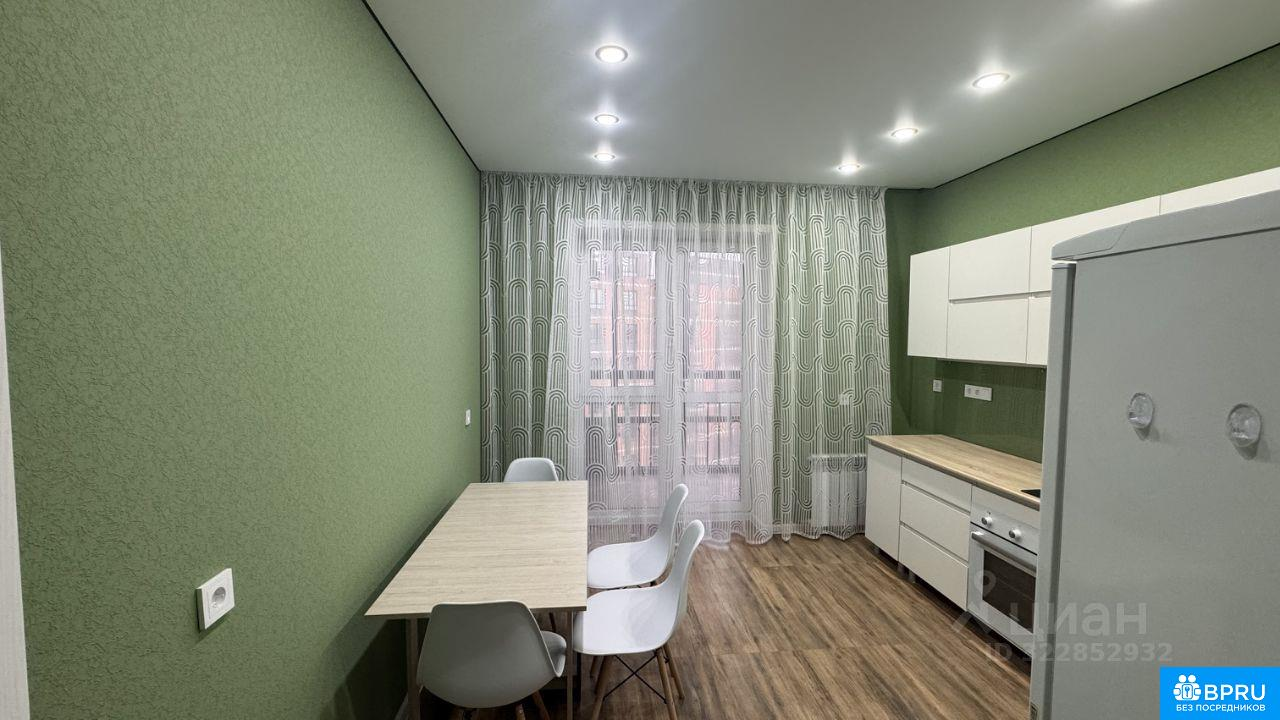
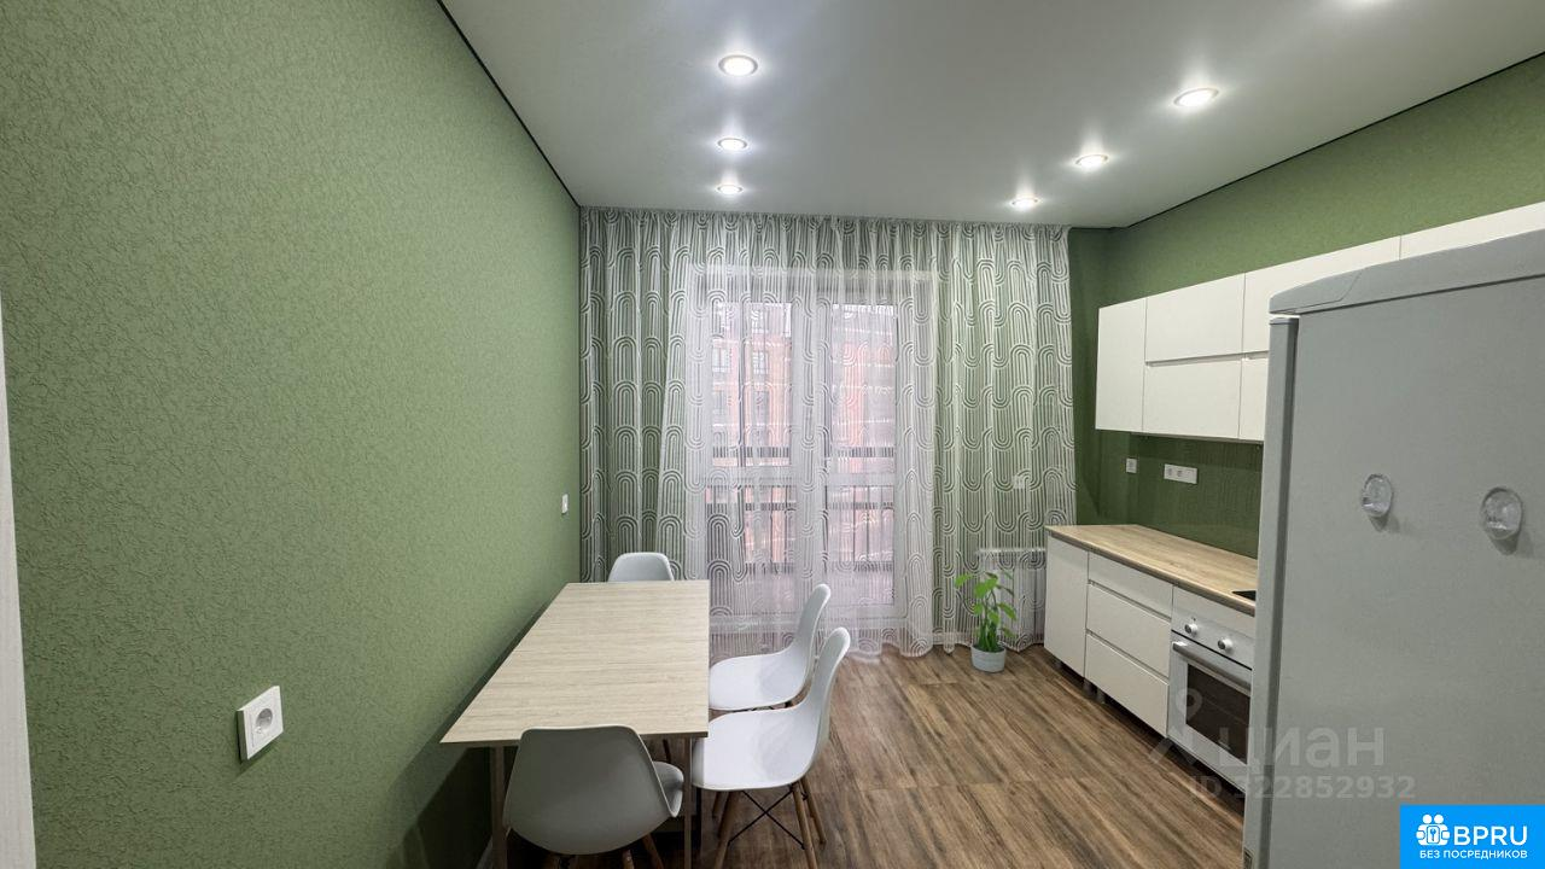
+ potted plant [951,568,1019,673]
